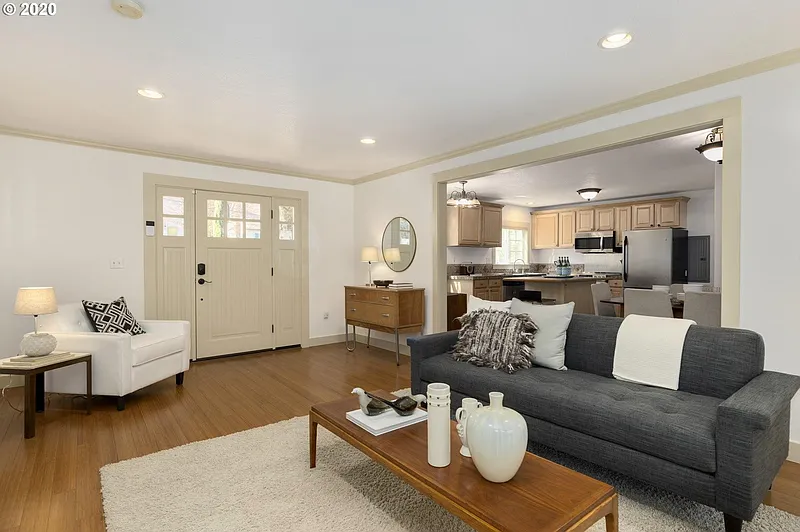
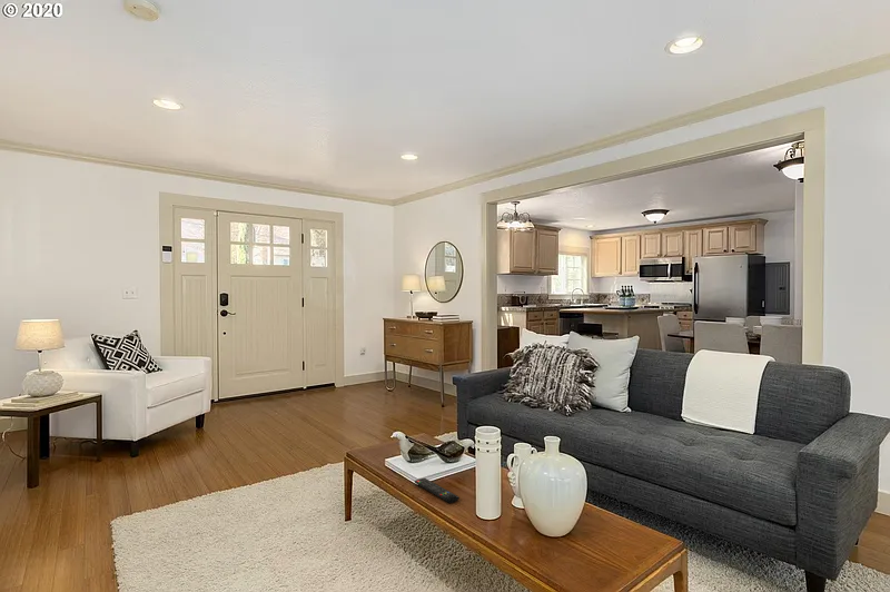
+ remote control [414,477,461,504]
